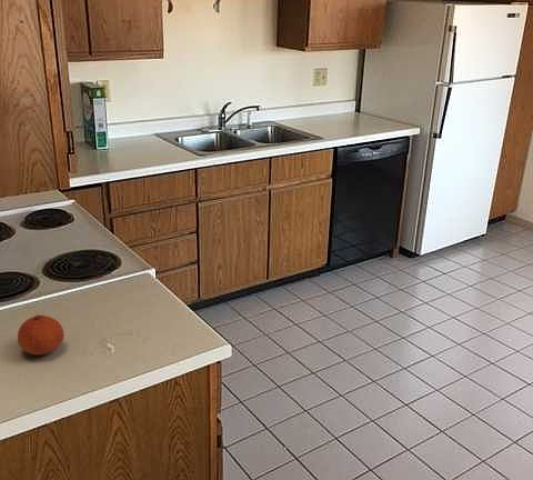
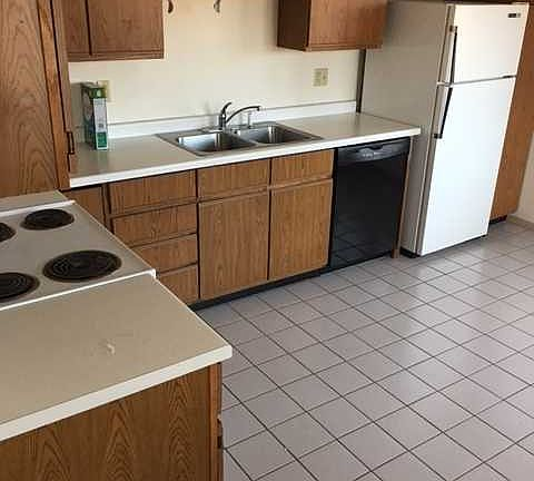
- fruit [17,314,66,356]
